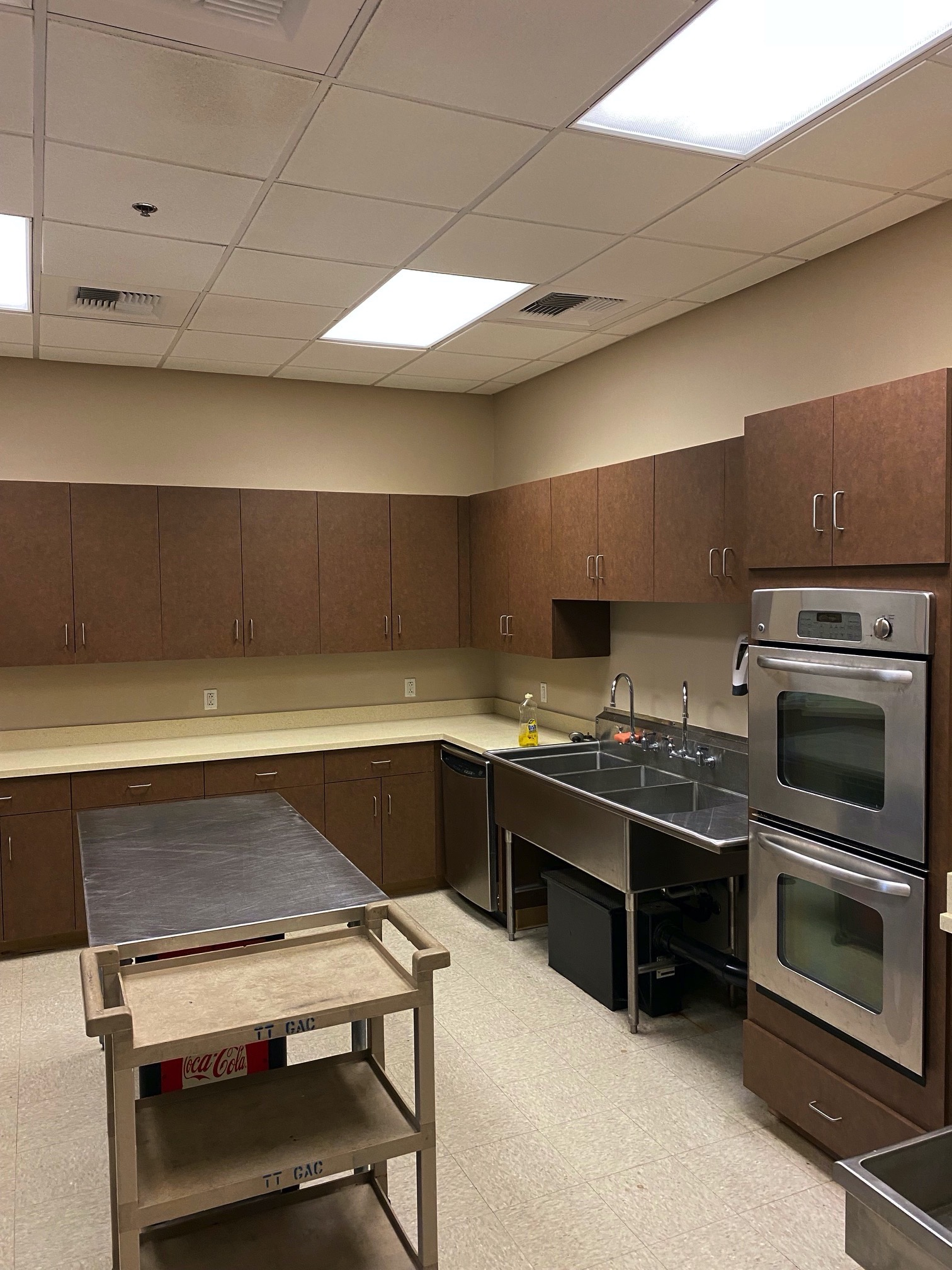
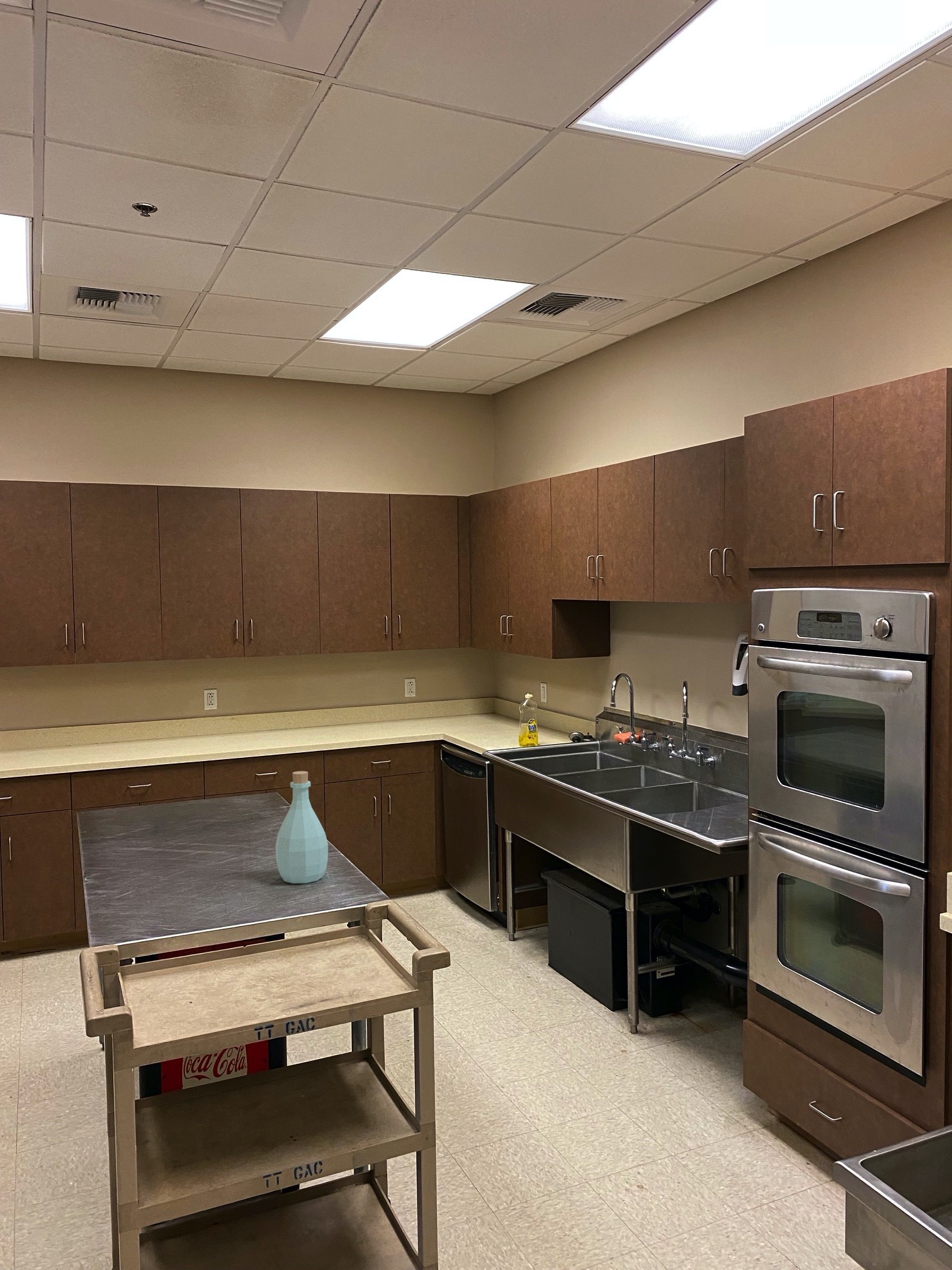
+ bottle [275,770,329,884]
